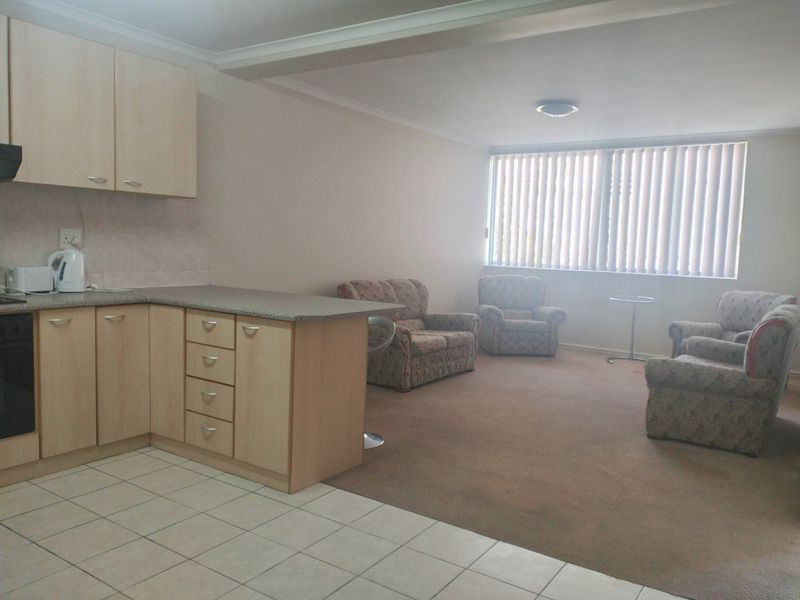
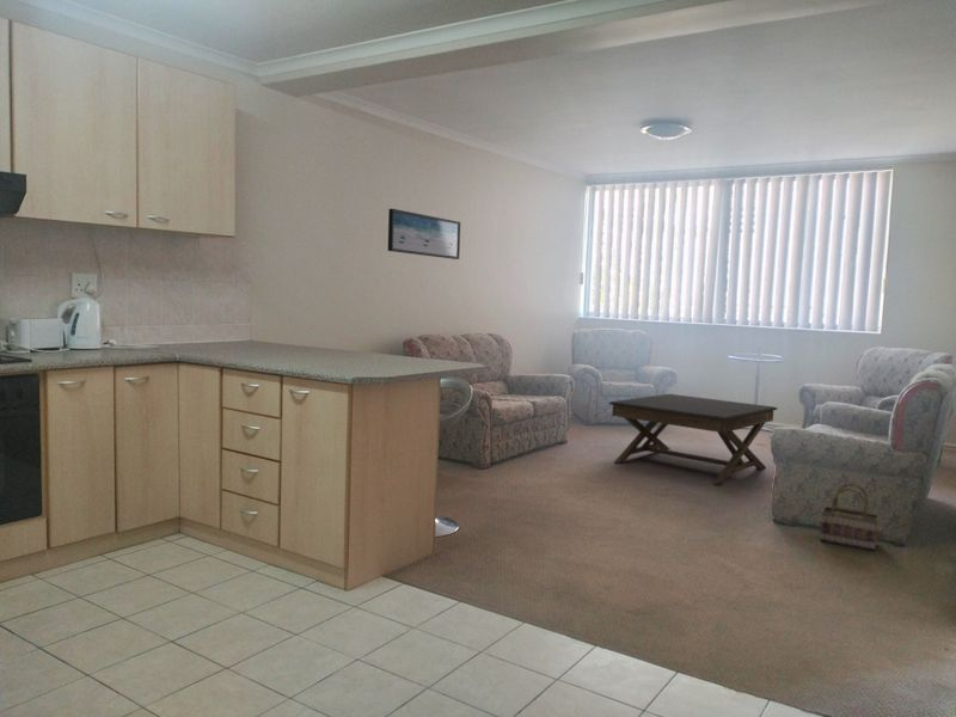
+ wall art [387,208,461,261]
+ basket [819,482,881,551]
+ coffee table [608,393,778,485]
